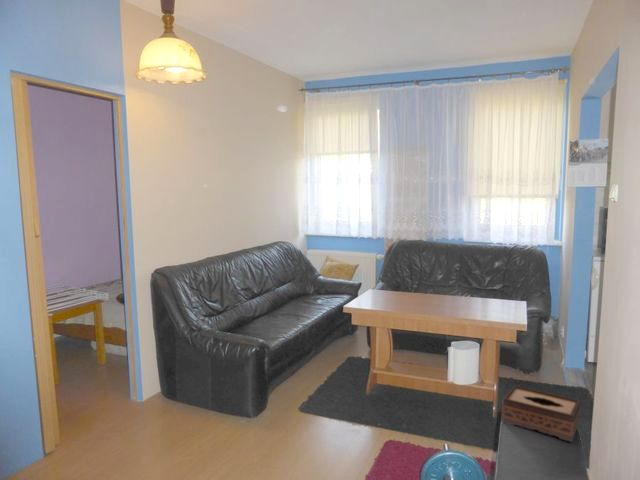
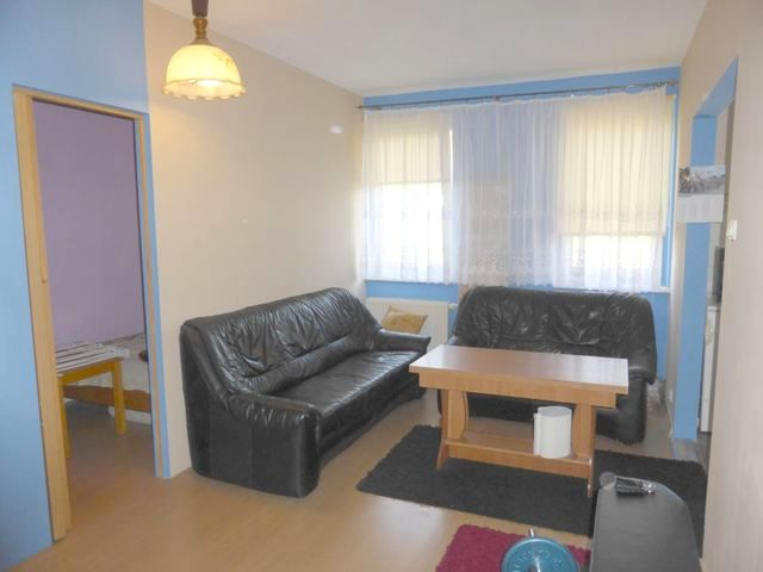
- tissue box [501,384,582,443]
